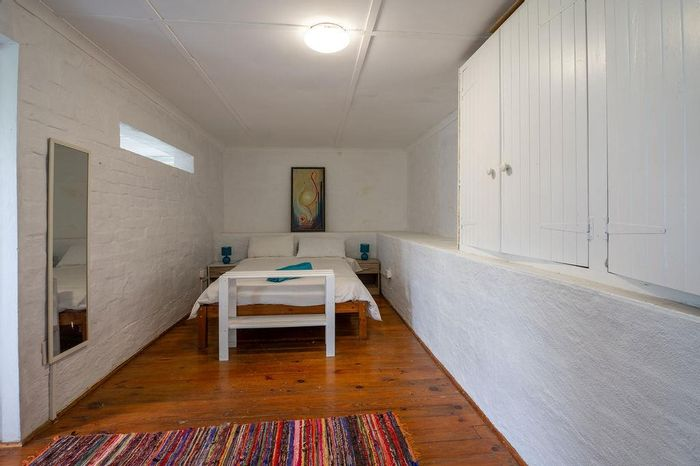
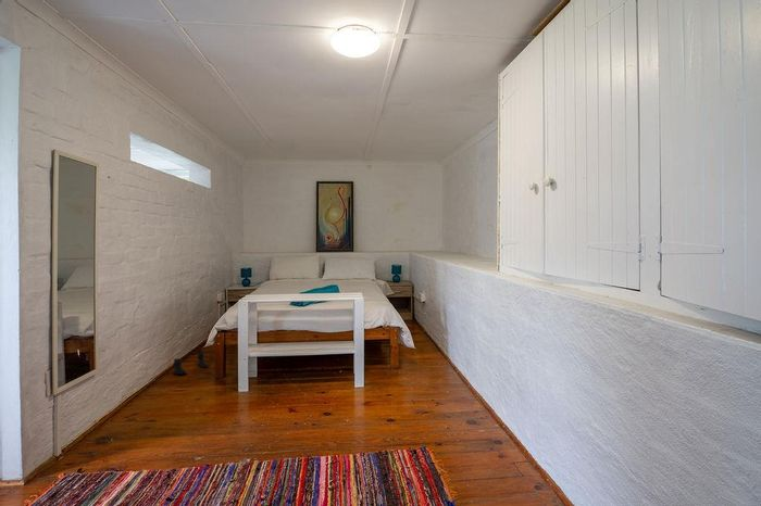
+ boots [172,352,211,376]
